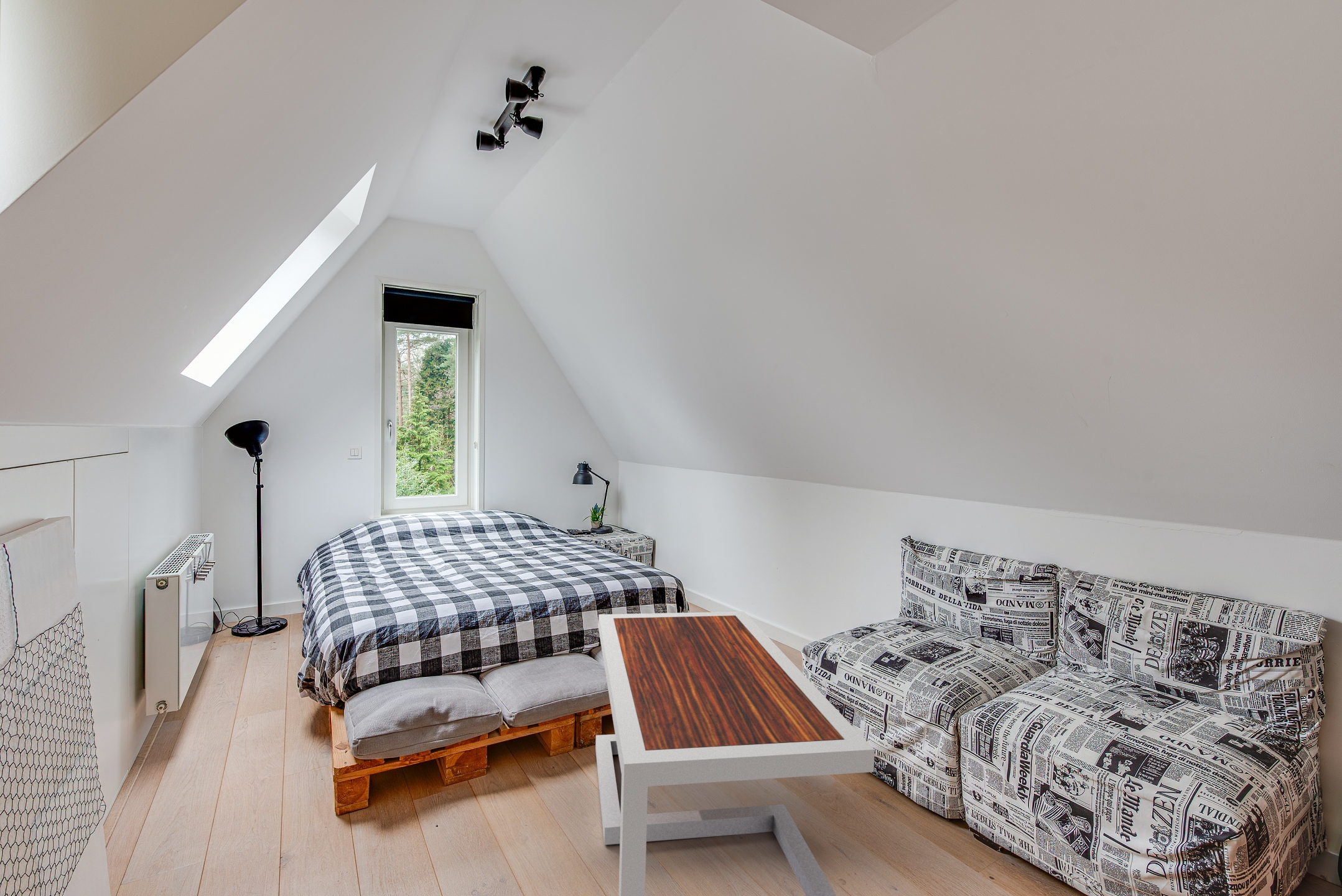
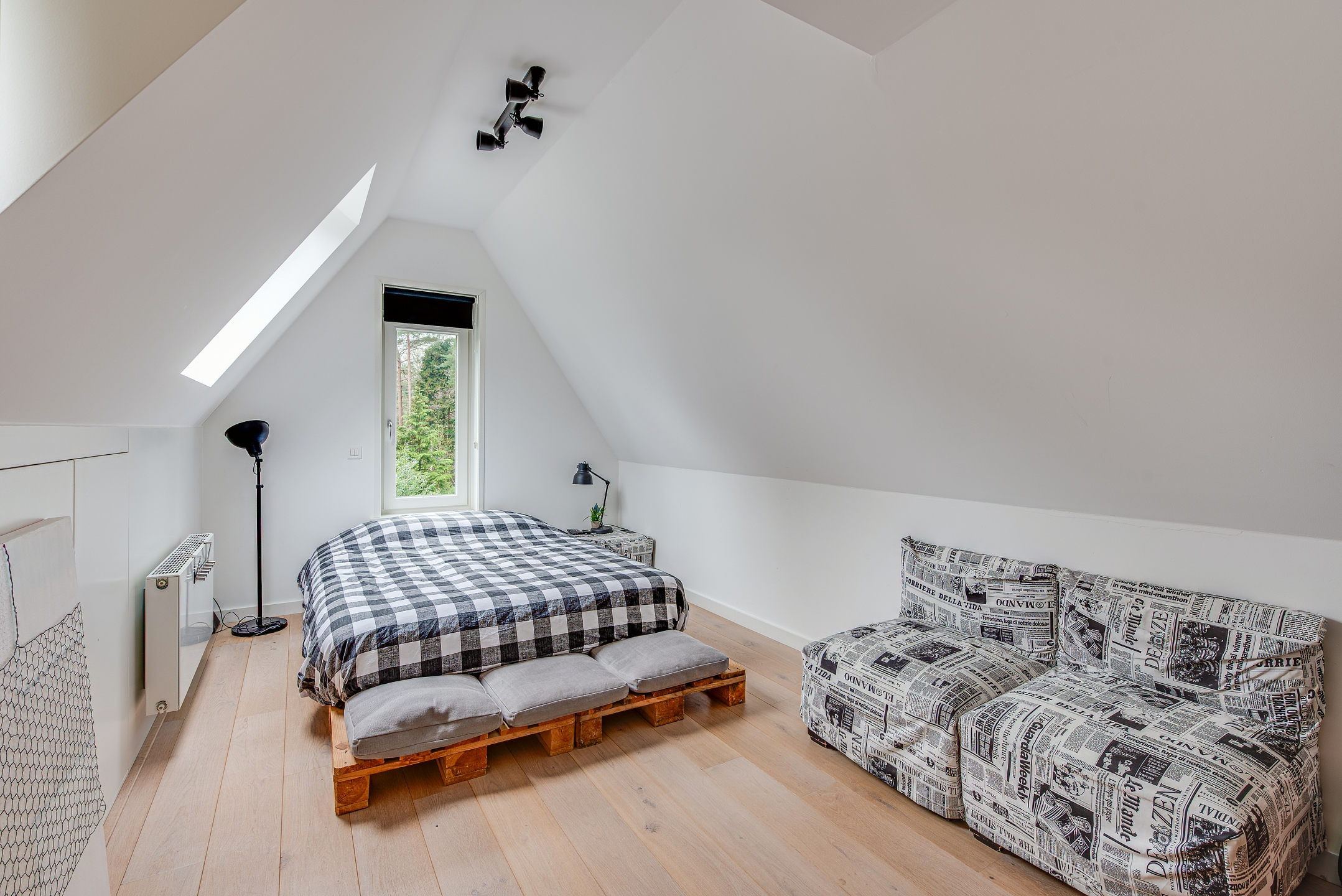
- coffee table [595,611,875,896]
